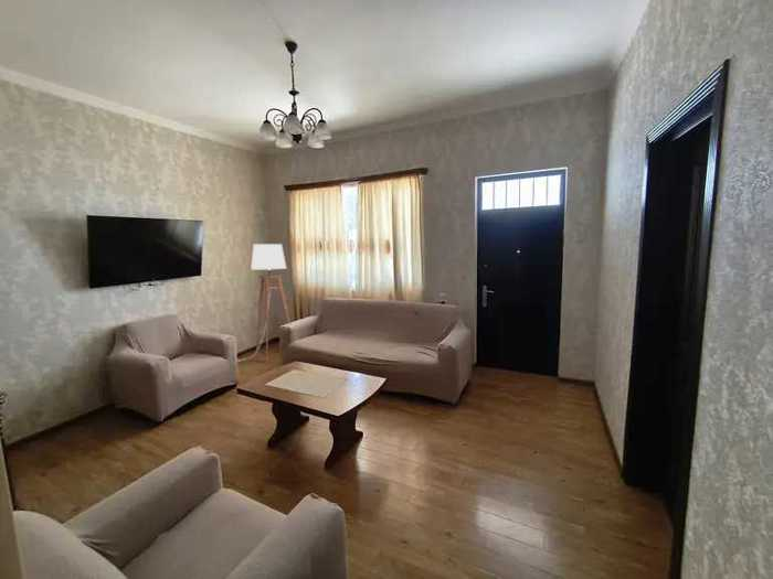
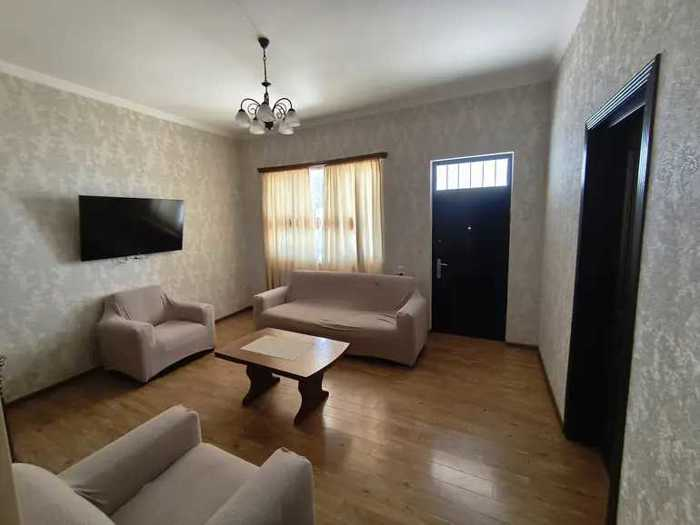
- floor lamp [236,243,292,363]
